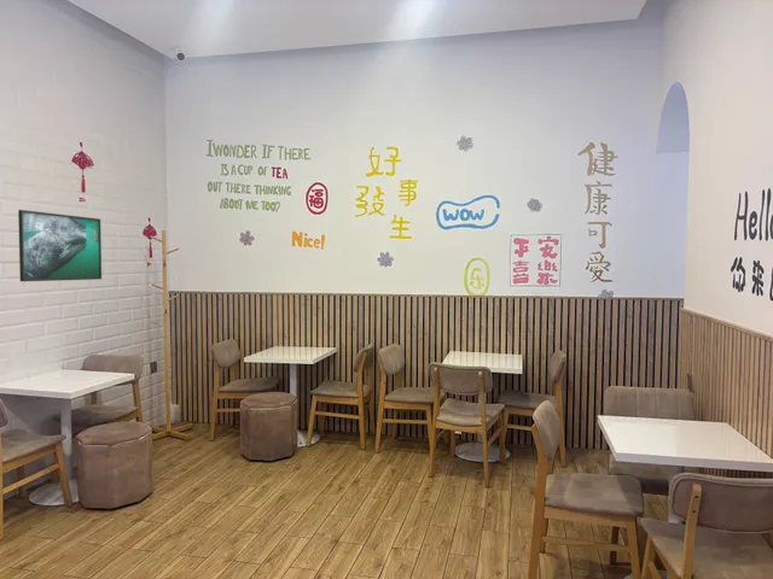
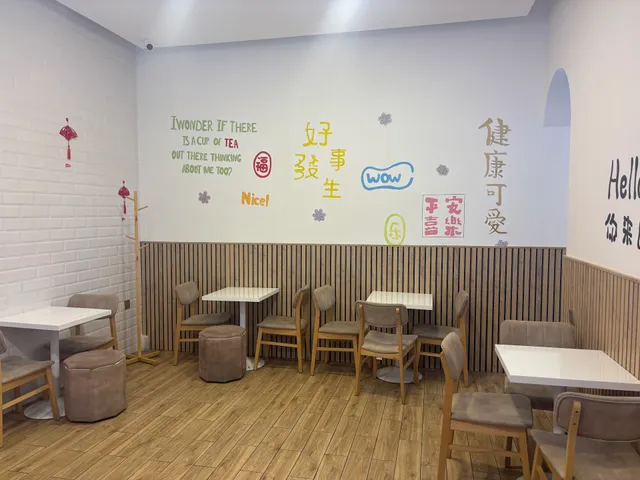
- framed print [17,209,103,282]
